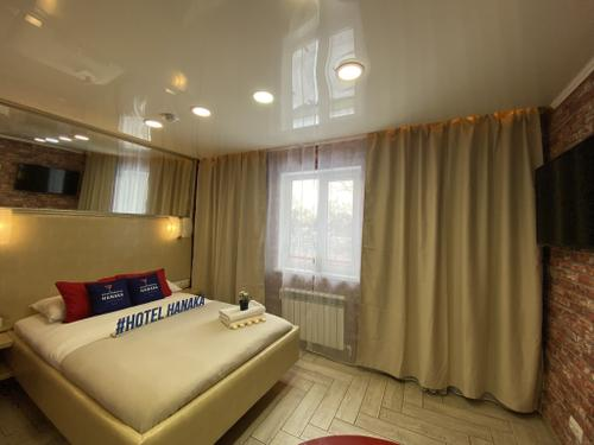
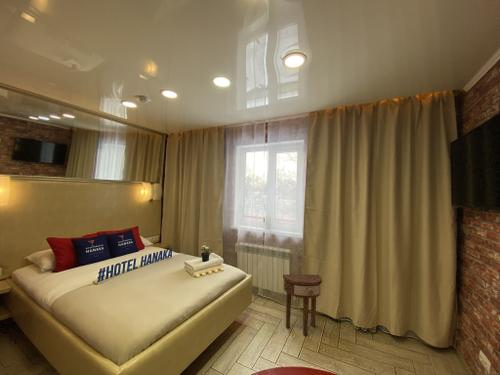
+ side table [282,274,323,336]
